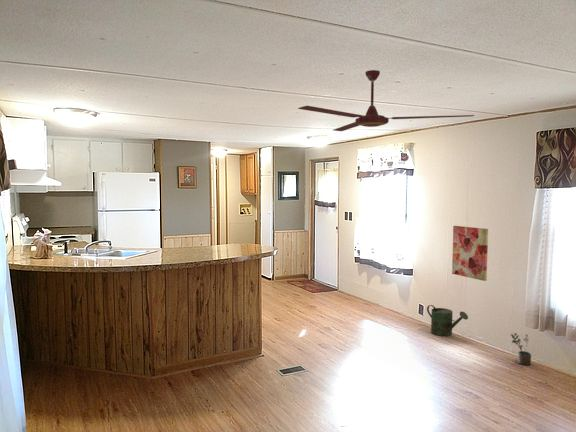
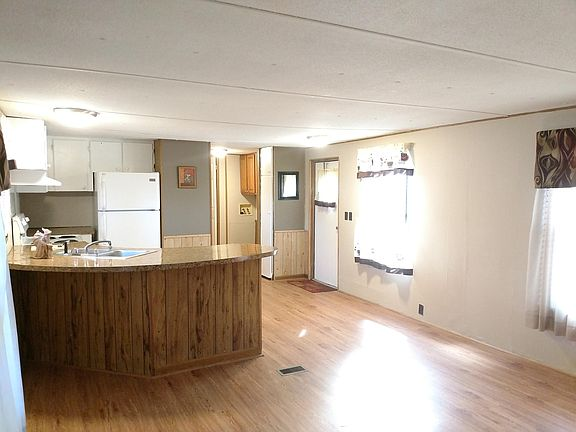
- ceiling fan [297,69,476,132]
- wall art [451,225,489,282]
- potted plant [510,332,532,366]
- watering can [426,304,469,337]
